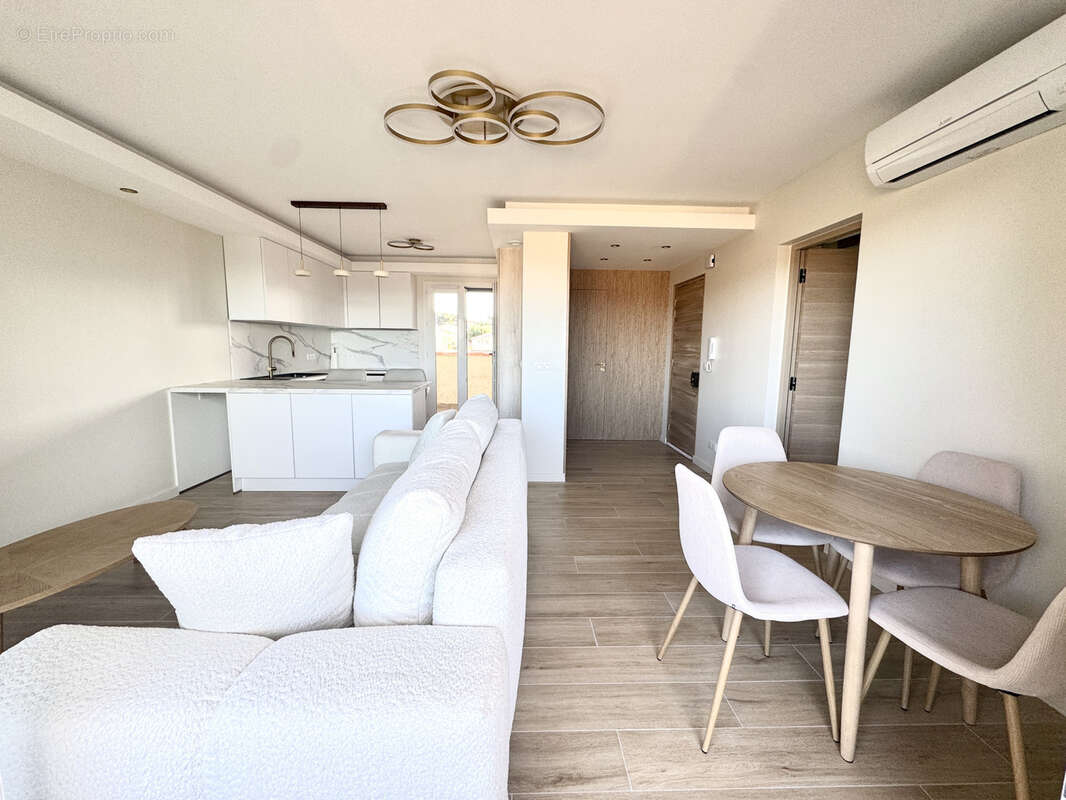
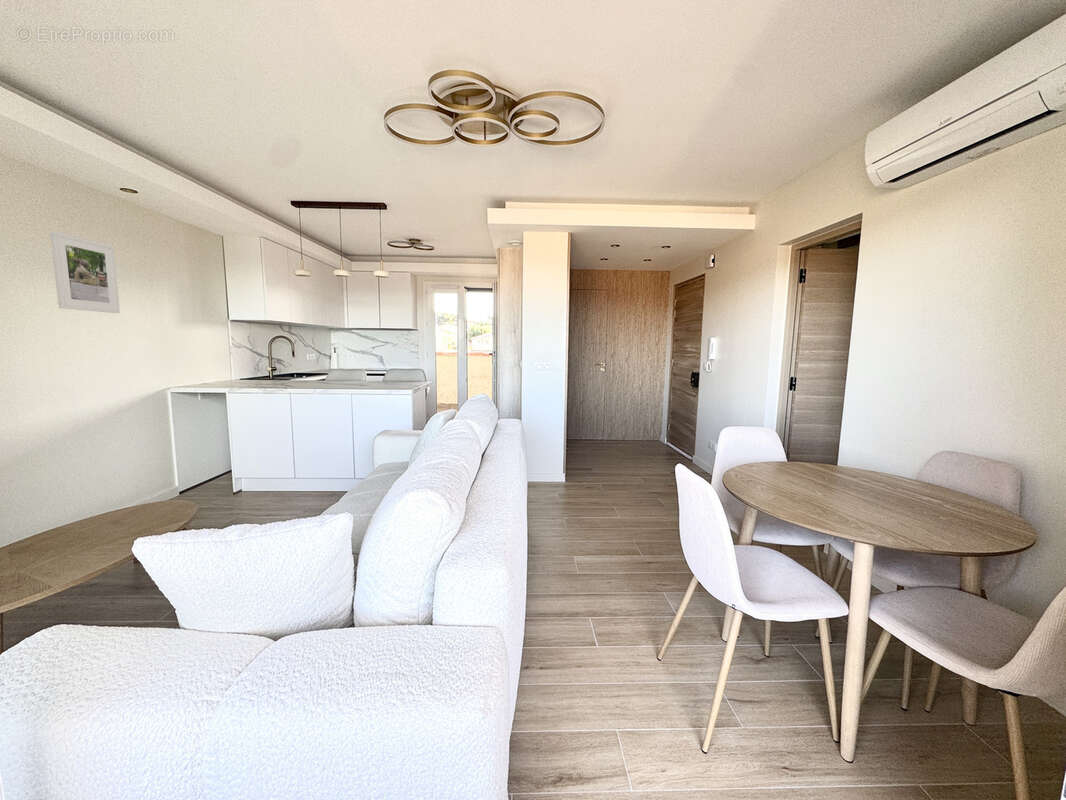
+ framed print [49,230,121,314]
